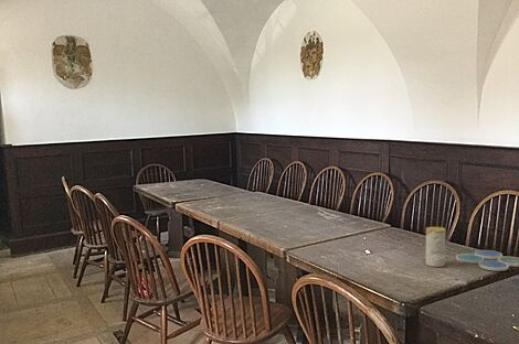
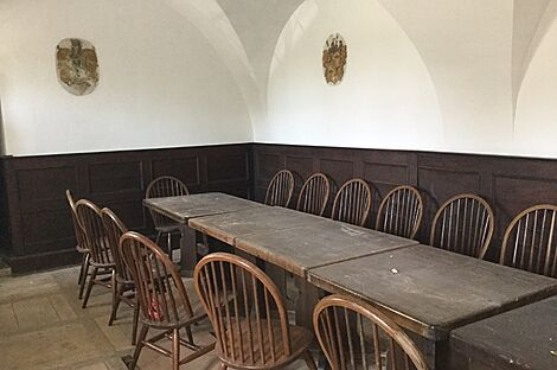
- drink coaster [455,249,519,272]
- candle [425,226,447,268]
